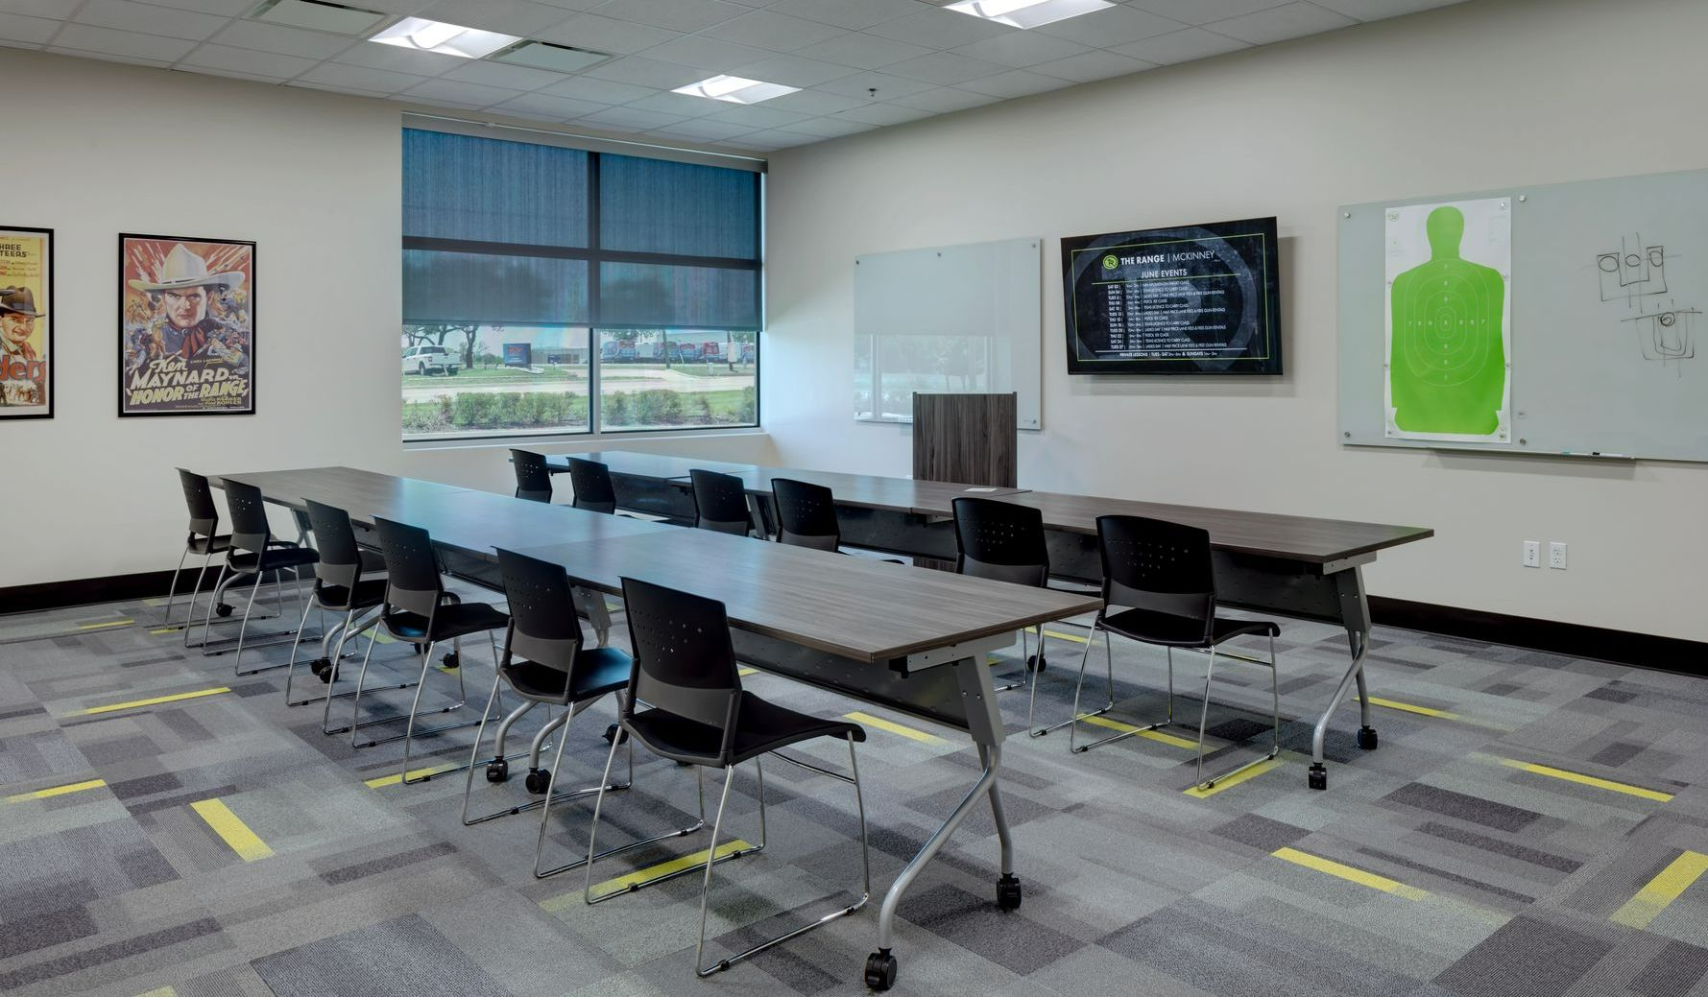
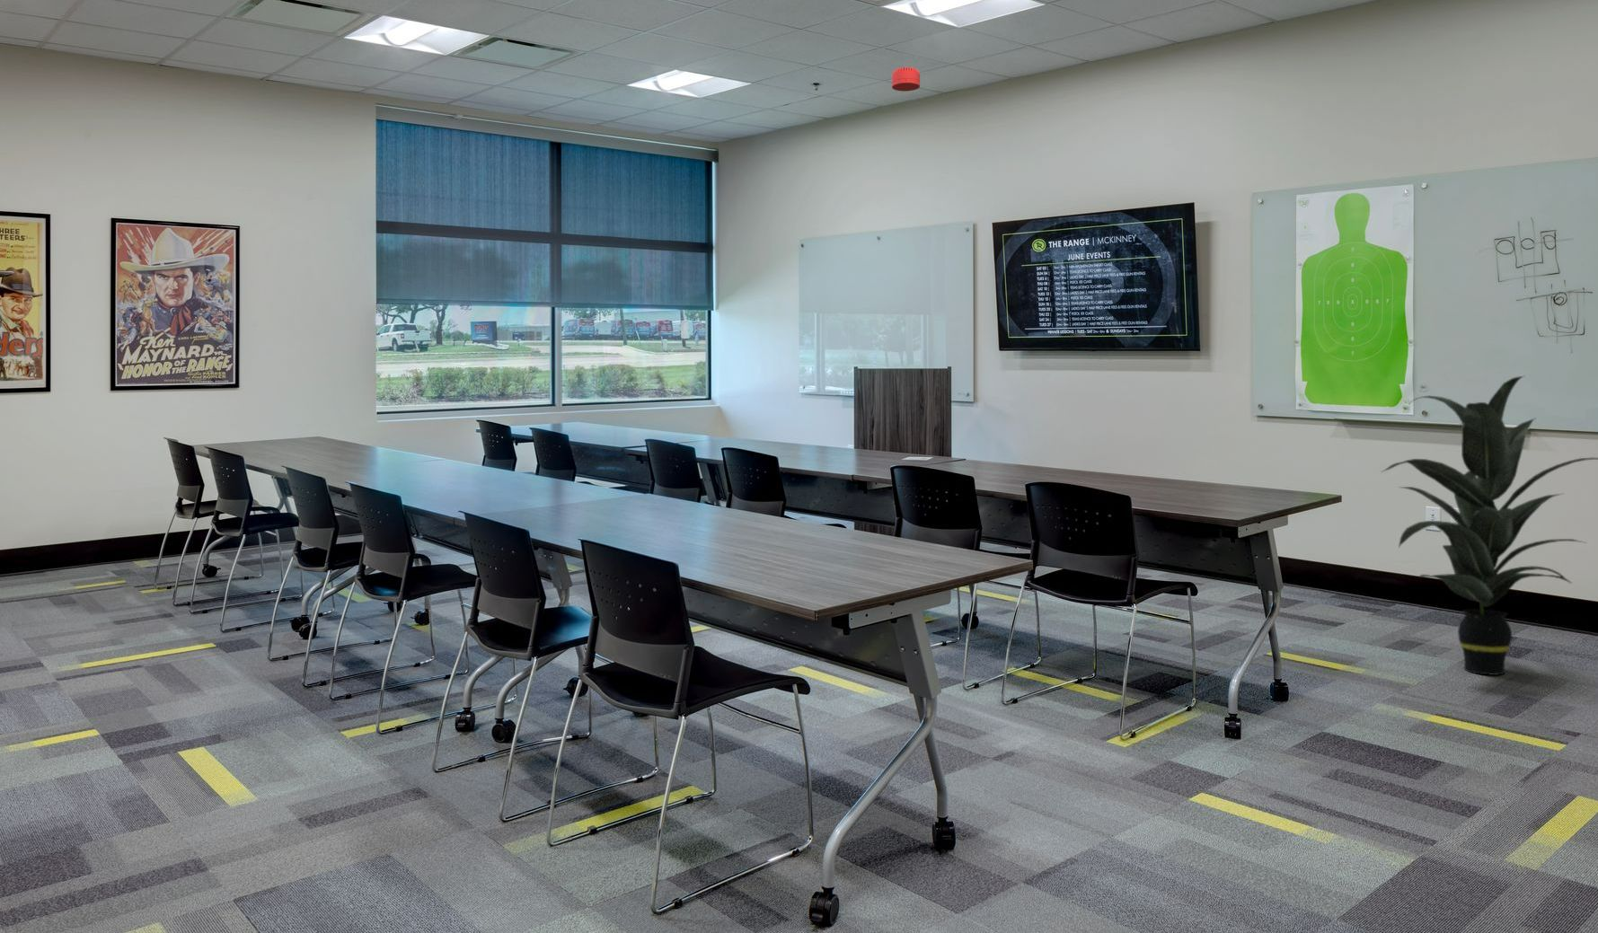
+ smoke detector [891,67,921,92]
+ indoor plant [1379,375,1598,676]
